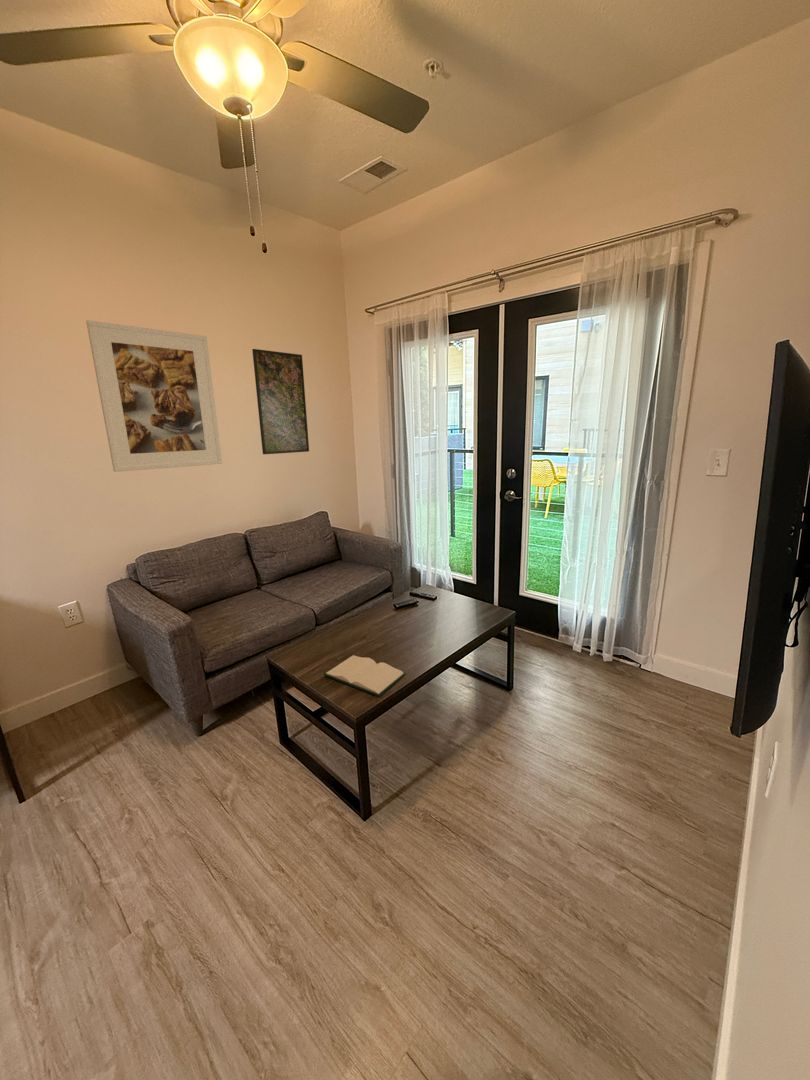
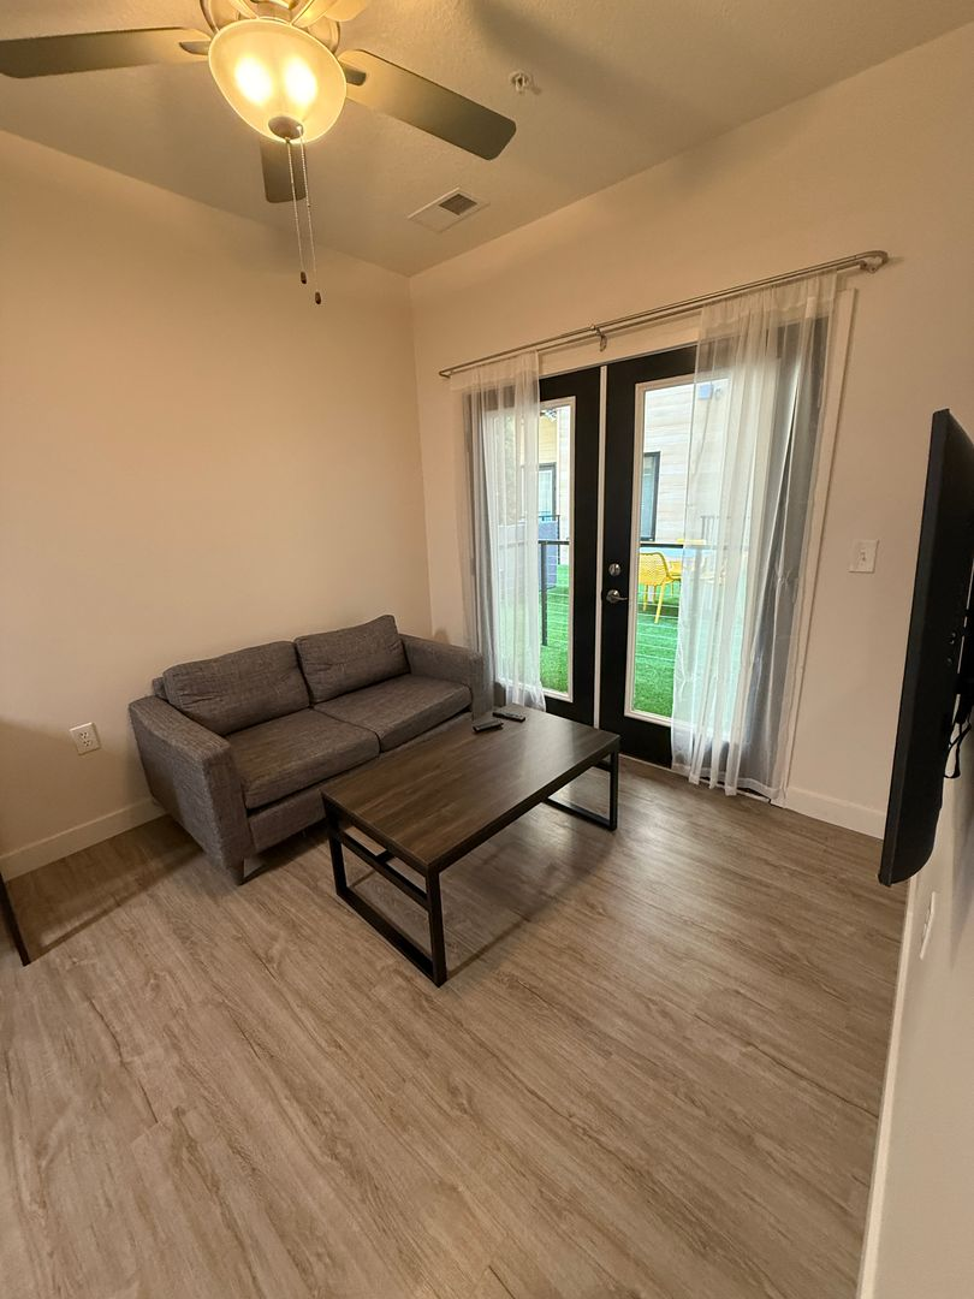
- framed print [85,319,223,473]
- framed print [251,348,310,455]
- hardback book [323,654,406,697]
